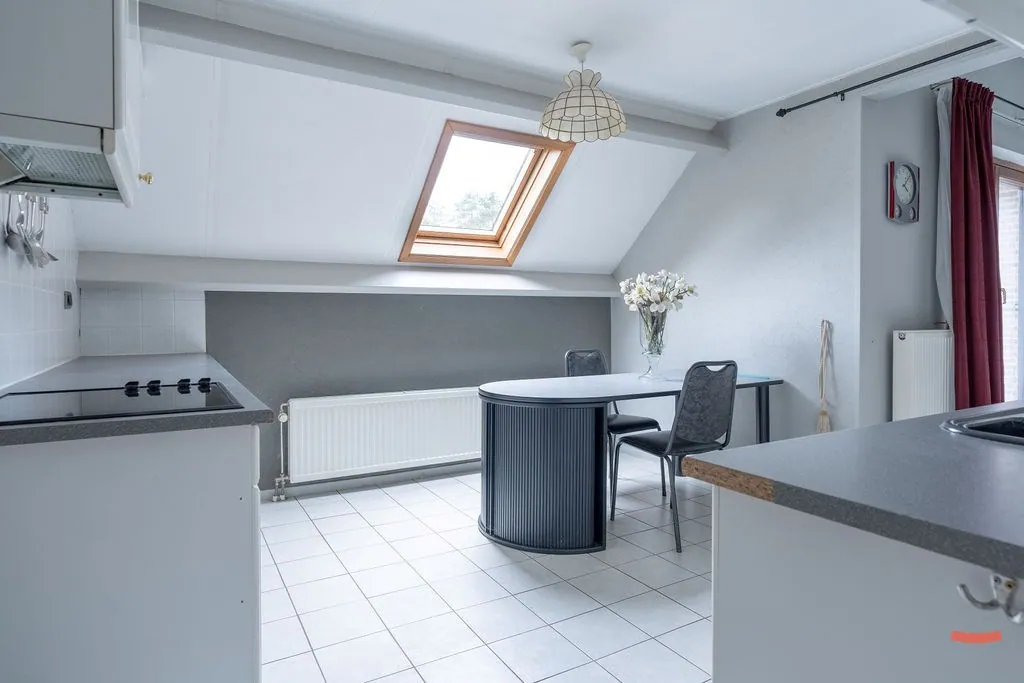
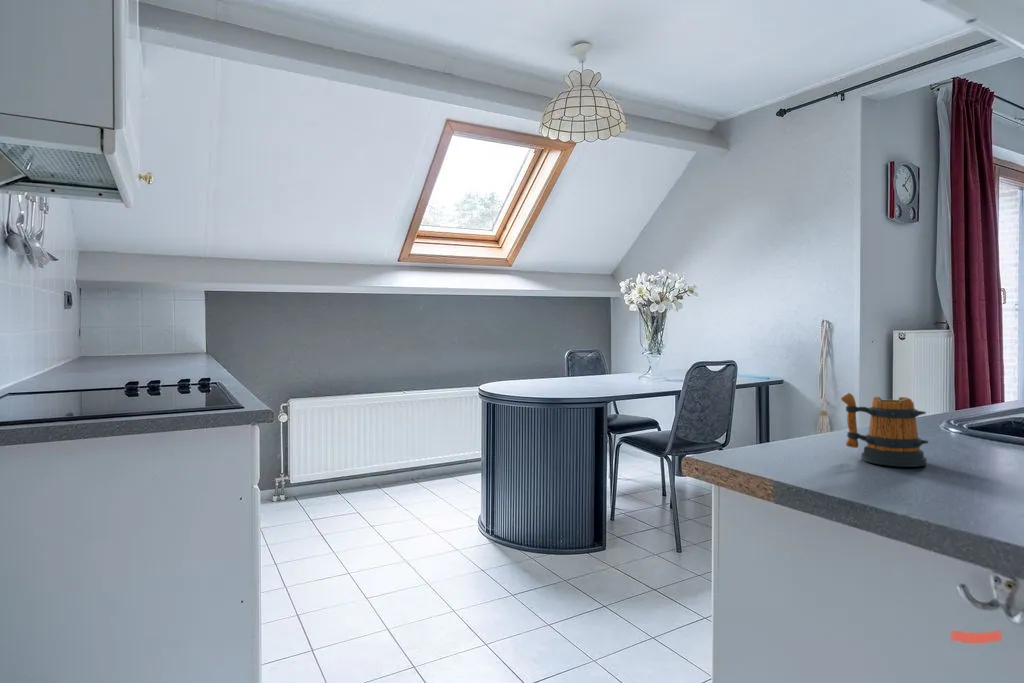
+ mug [840,392,929,468]
